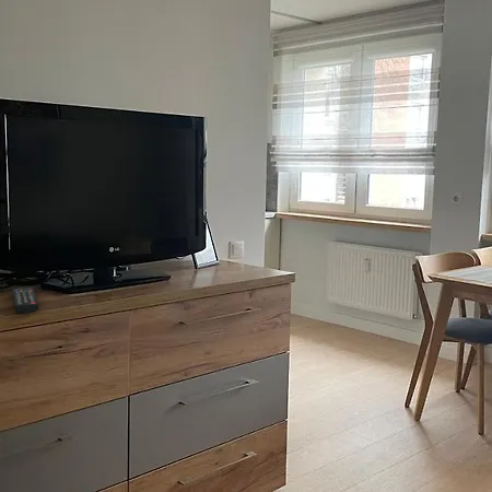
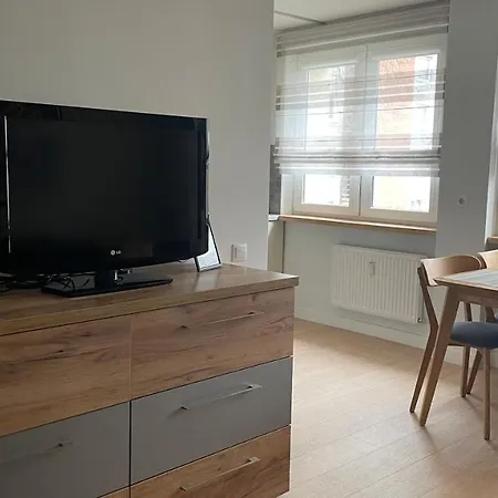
- remote control [11,286,39,315]
